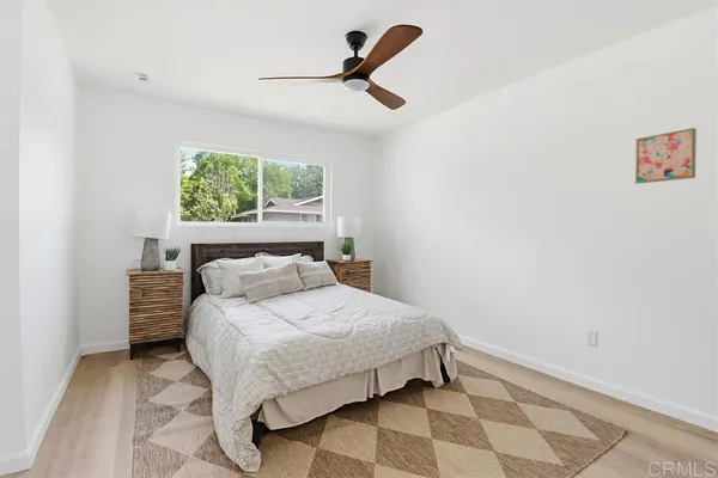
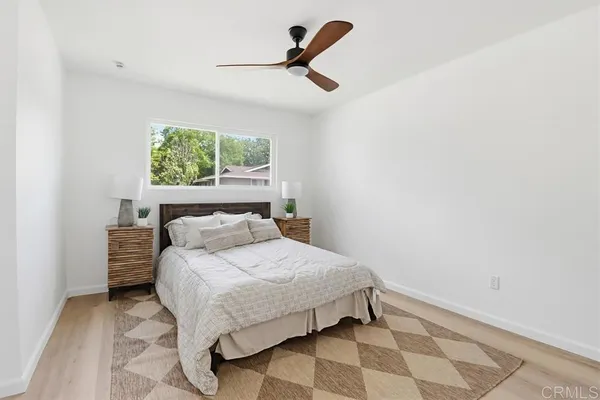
- wall art [634,127,698,185]
